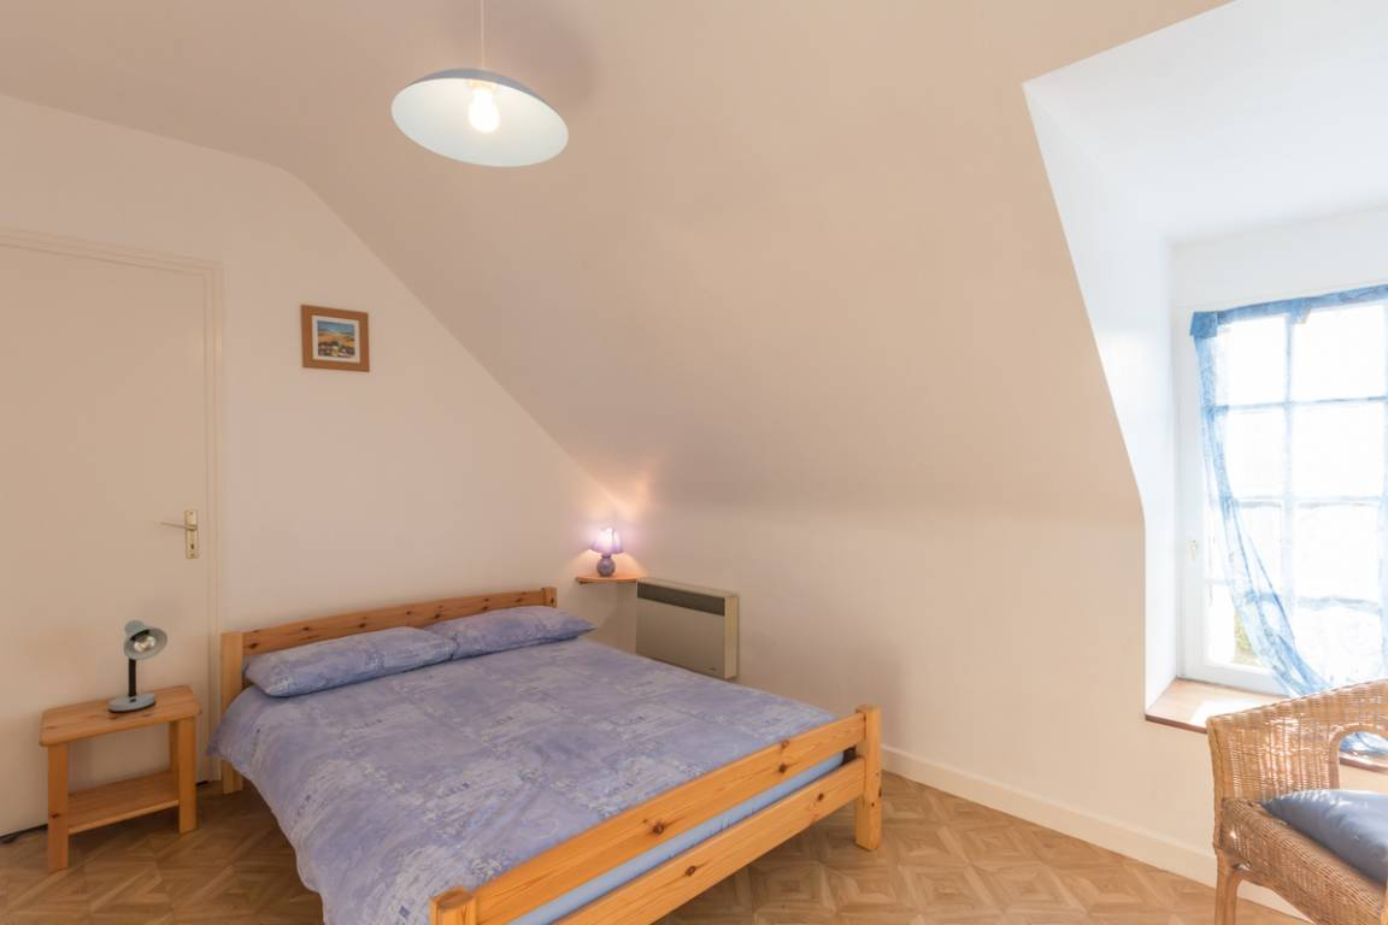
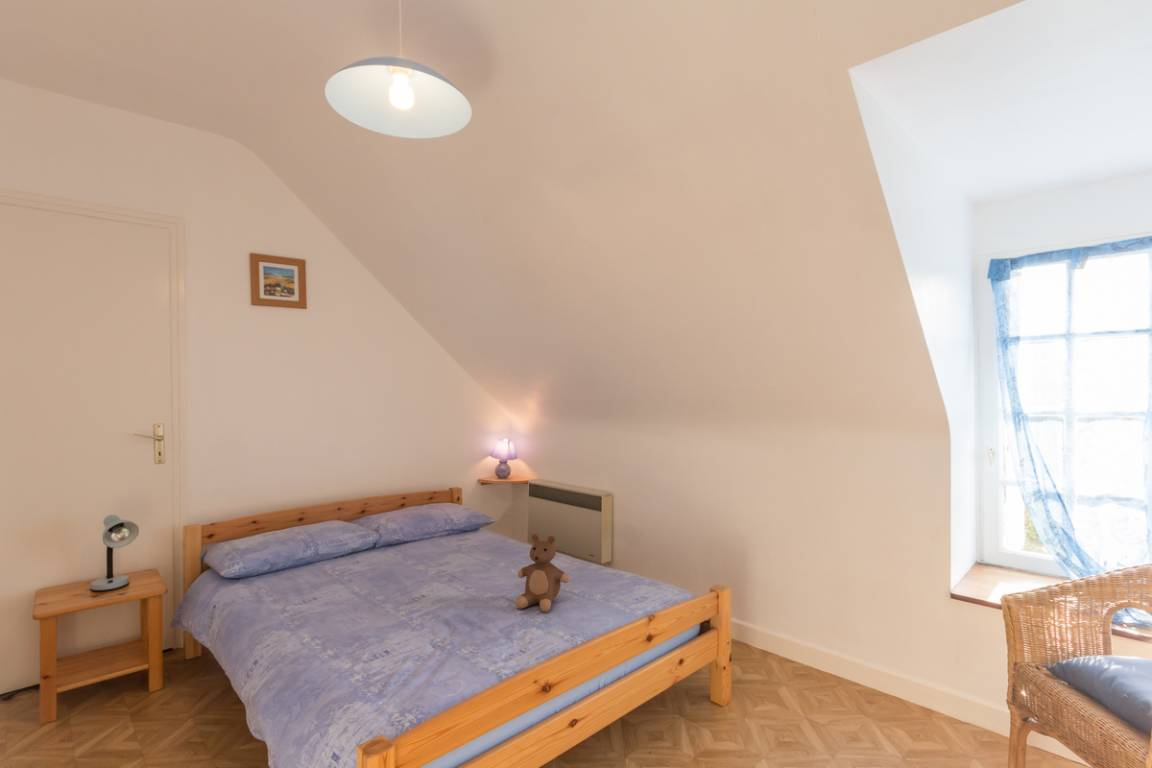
+ teddy bear [515,533,570,613]
